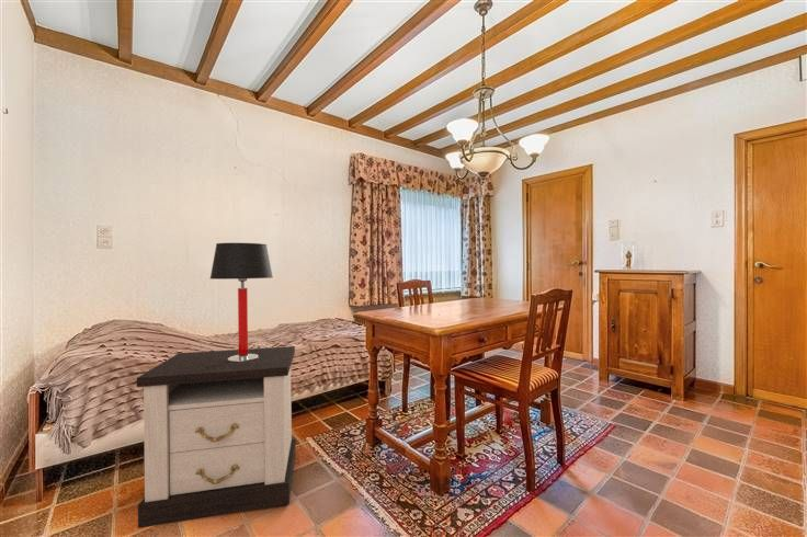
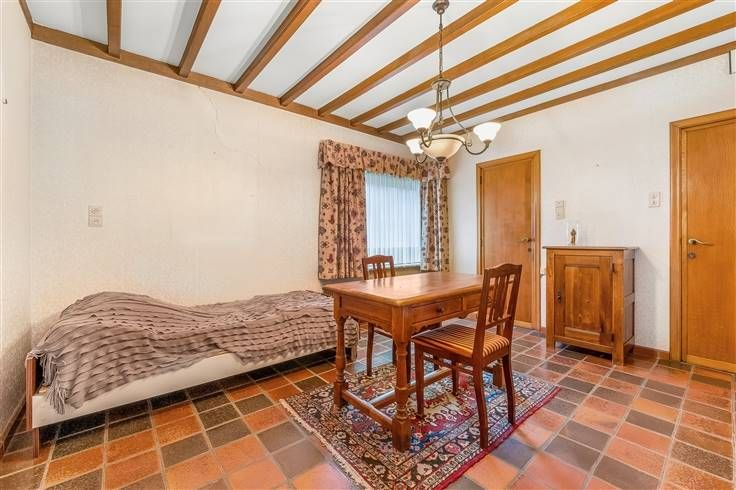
- table lamp [209,242,274,362]
- nightstand [136,345,297,529]
